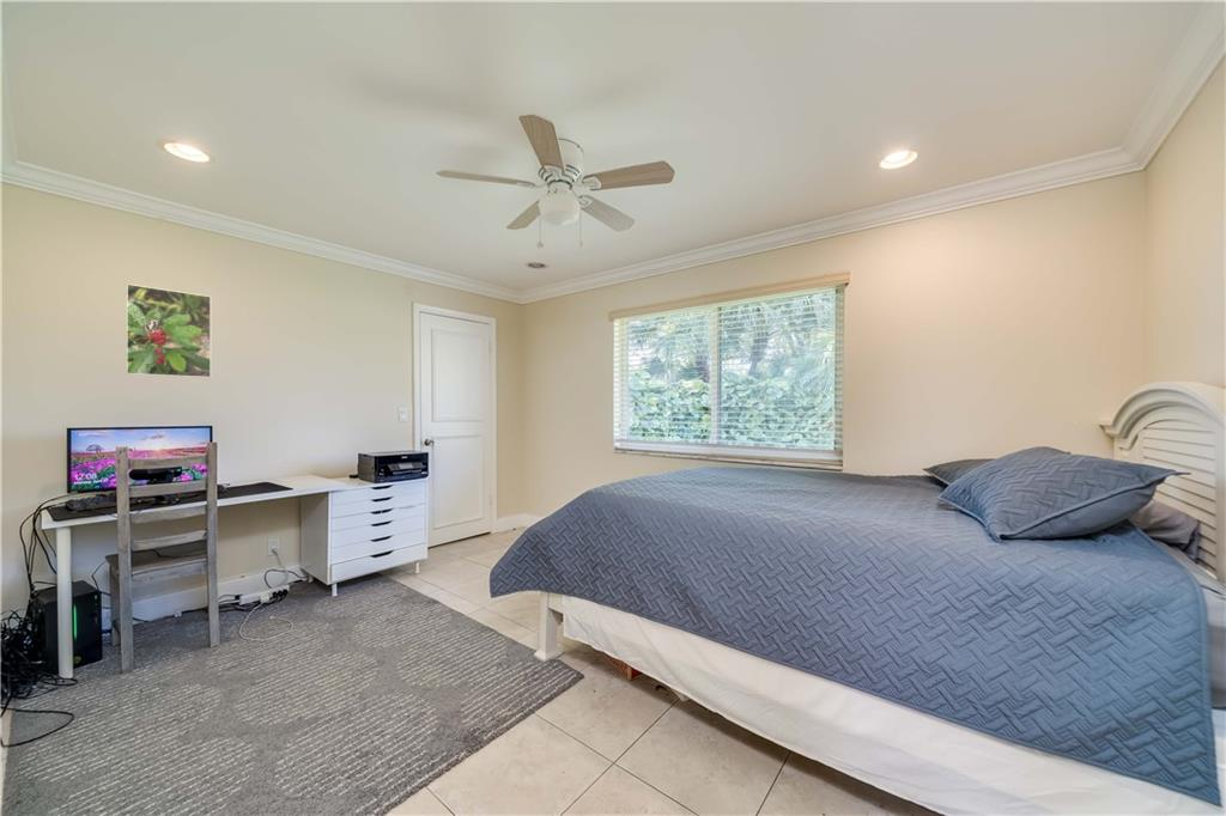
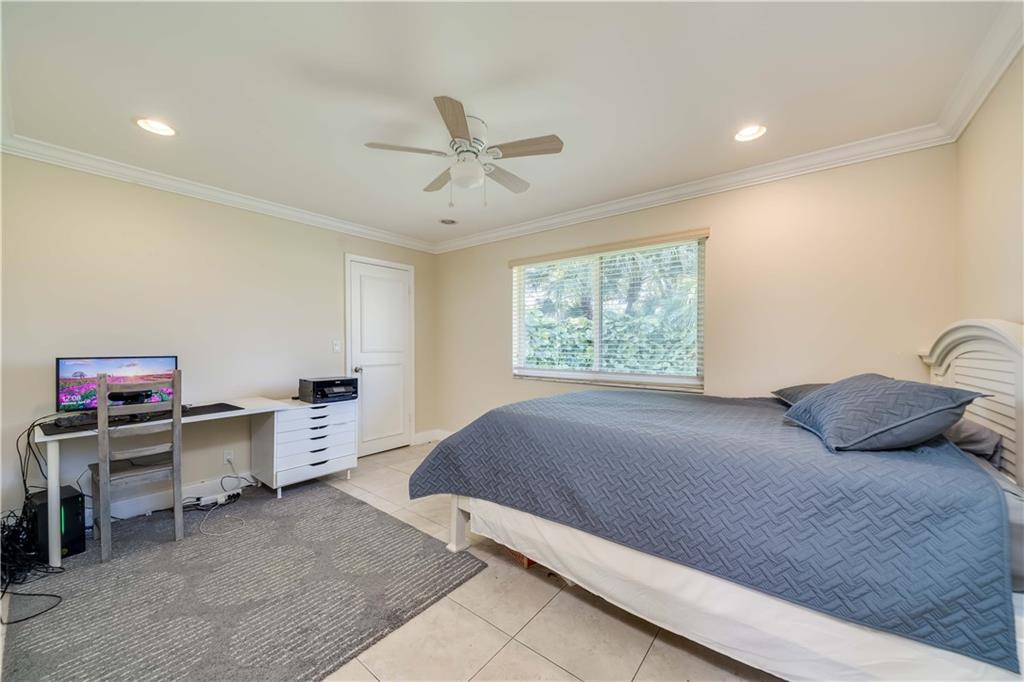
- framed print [125,282,212,379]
